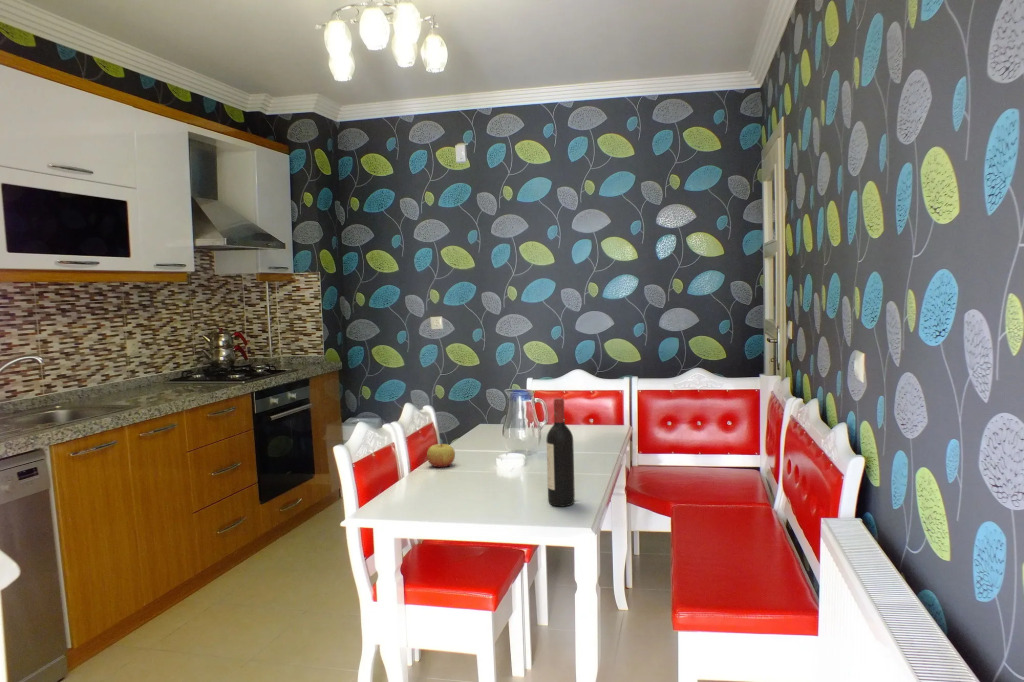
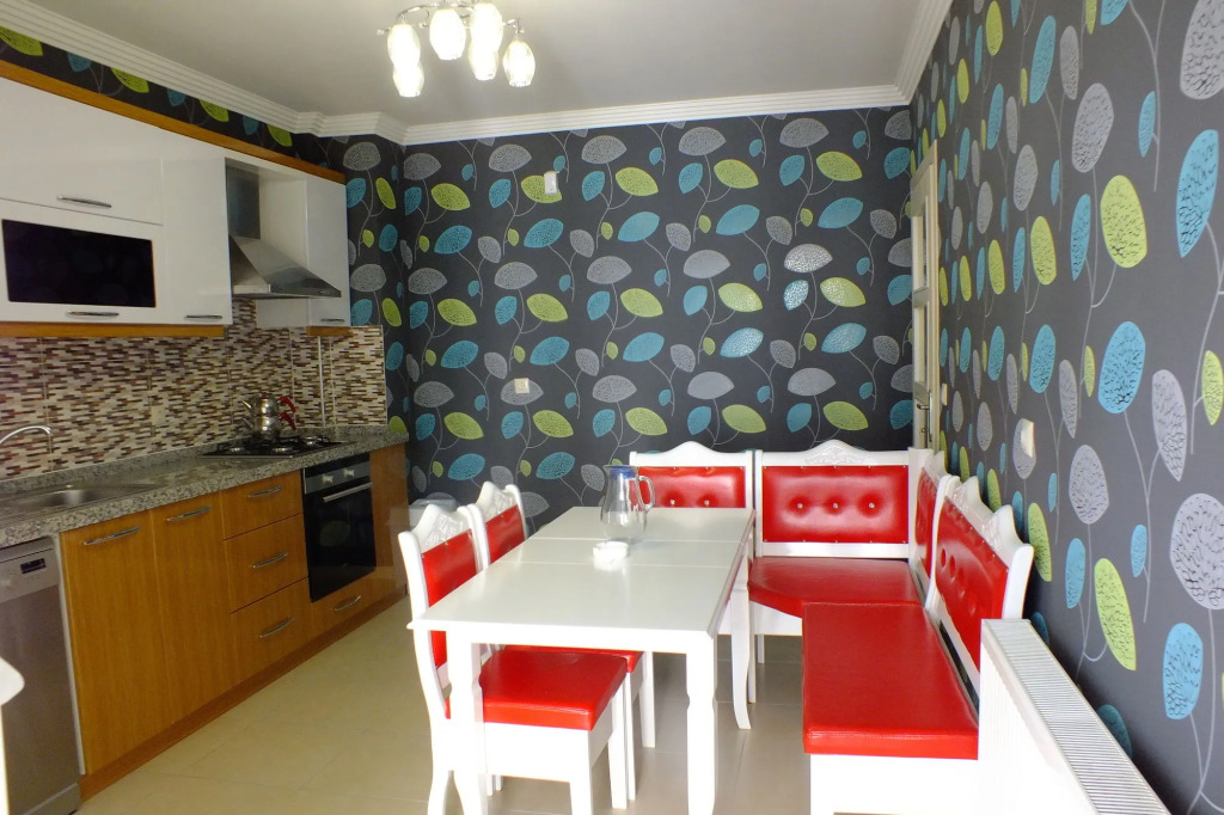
- apple [426,442,456,468]
- wine bottle [546,397,576,508]
